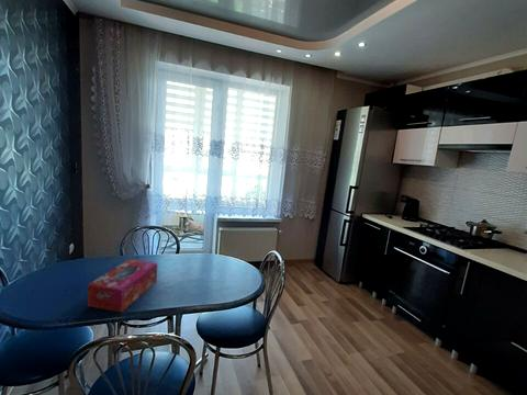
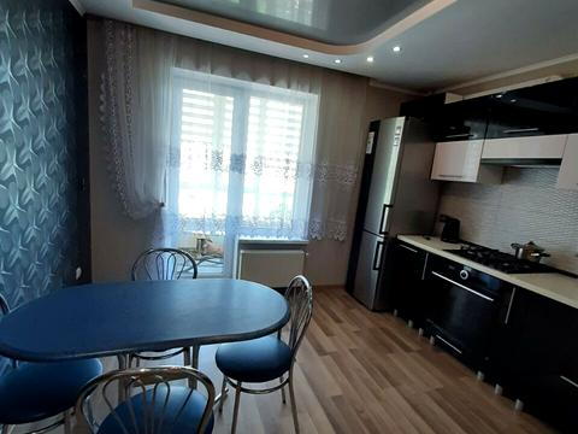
- tissue box [87,258,158,314]
